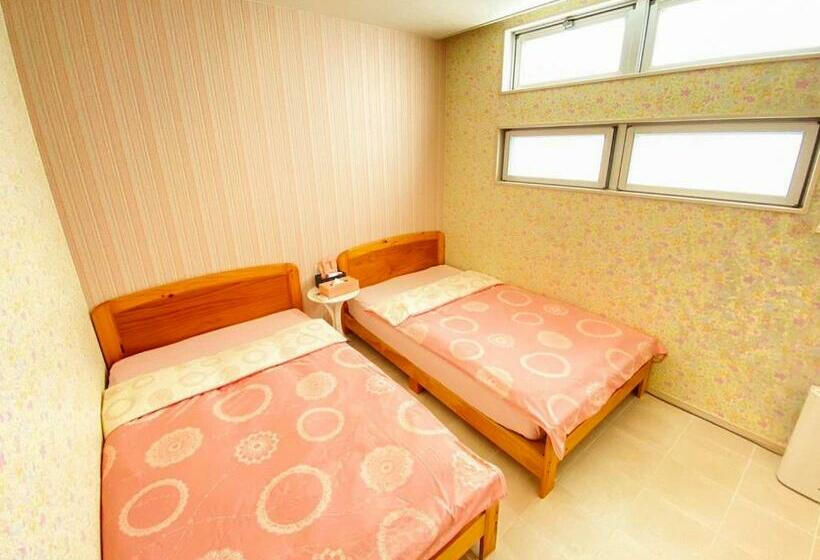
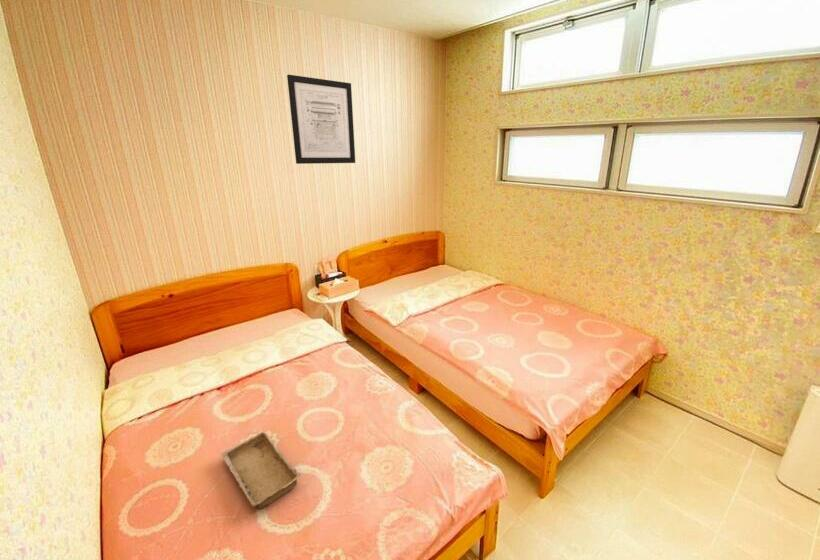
+ tray [220,430,302,510]
+ wall art [286,74,356,165]
